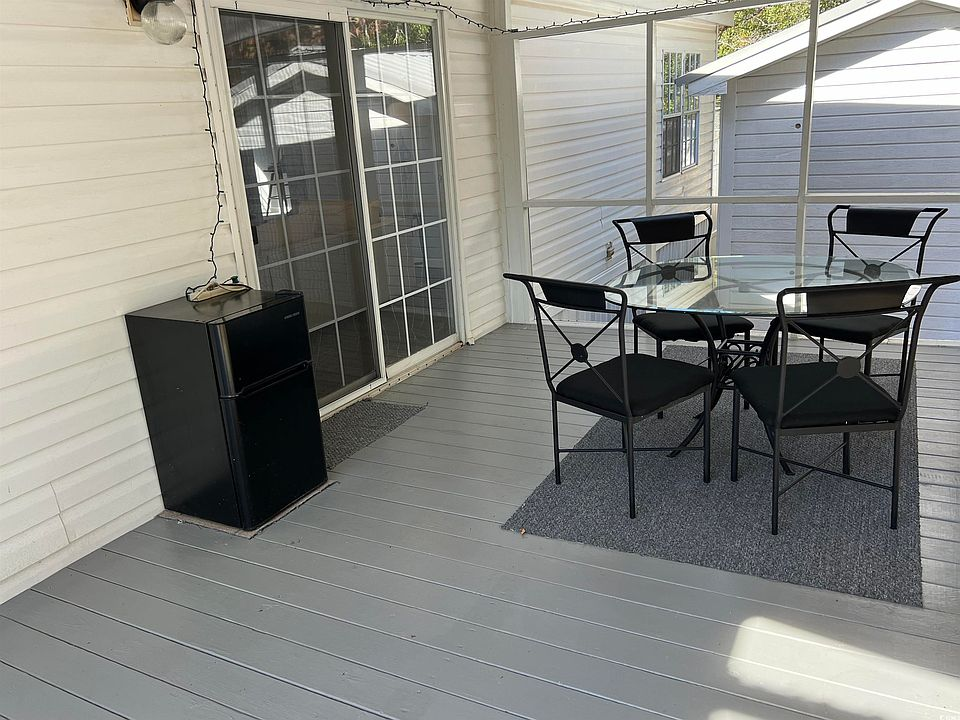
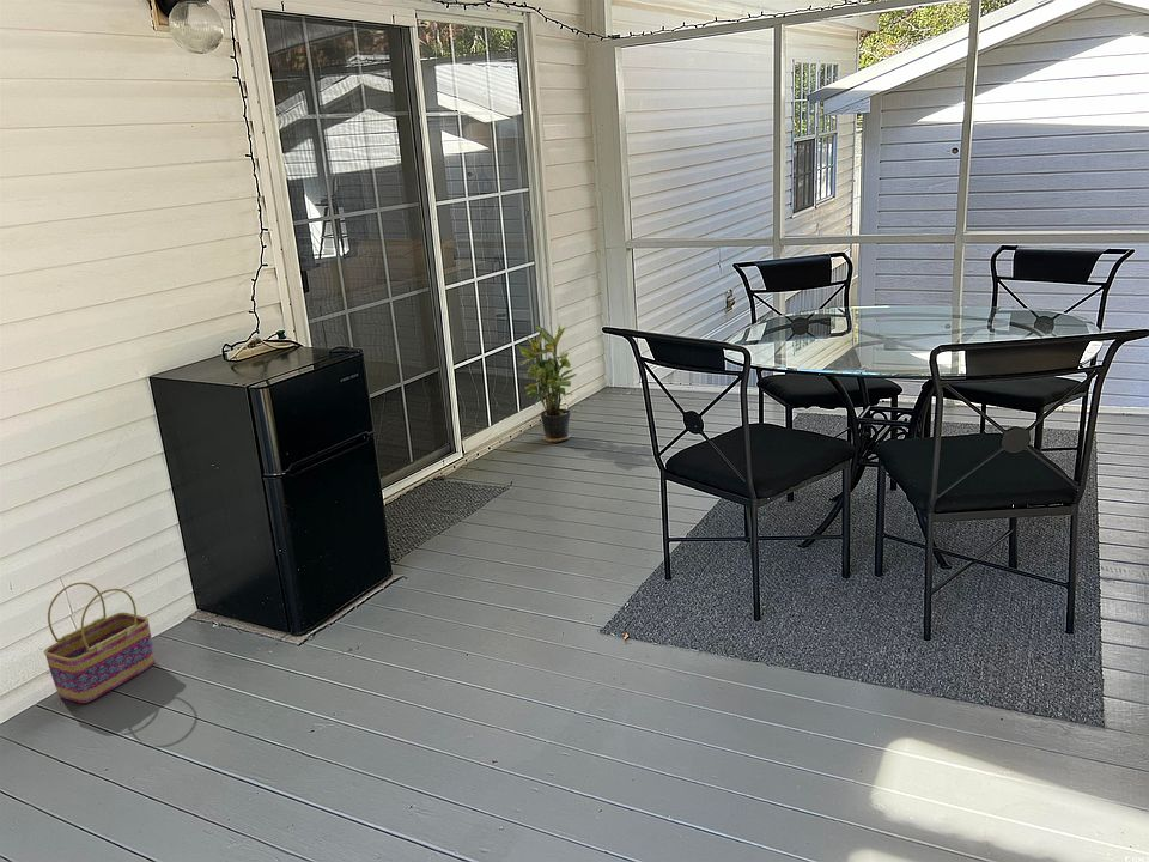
+ potted plant [517,323,578,444]
+ basket [43,581,156,704]
